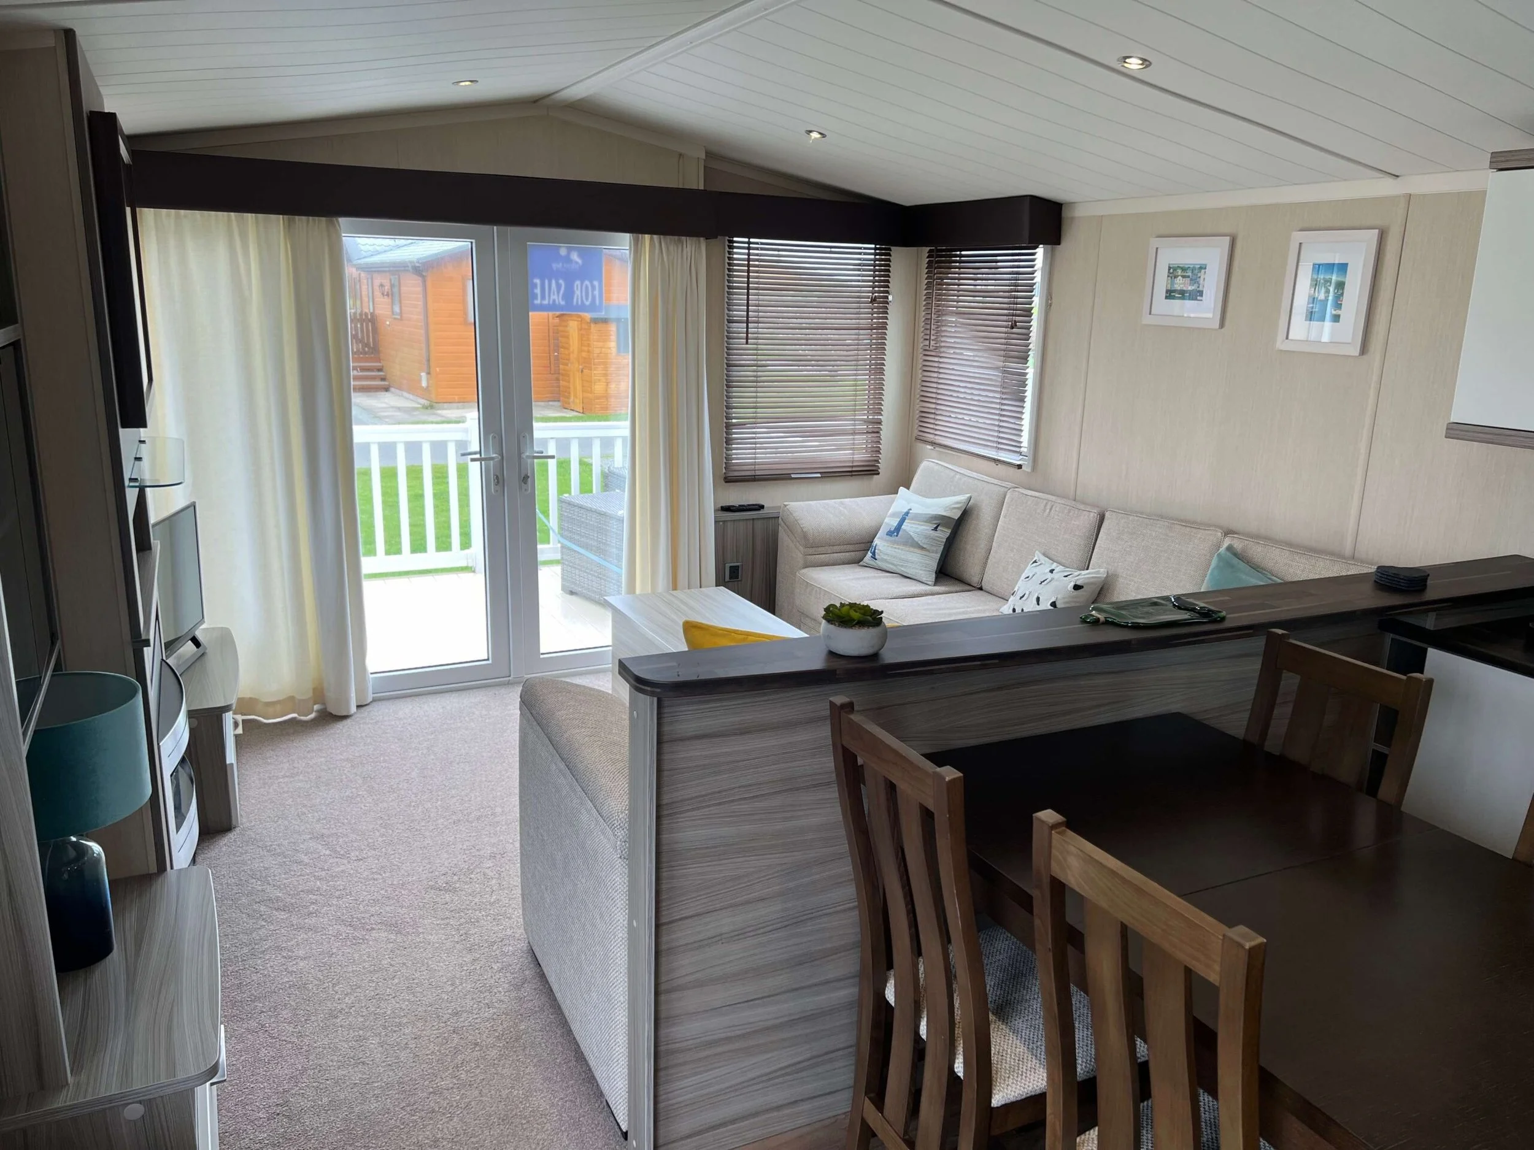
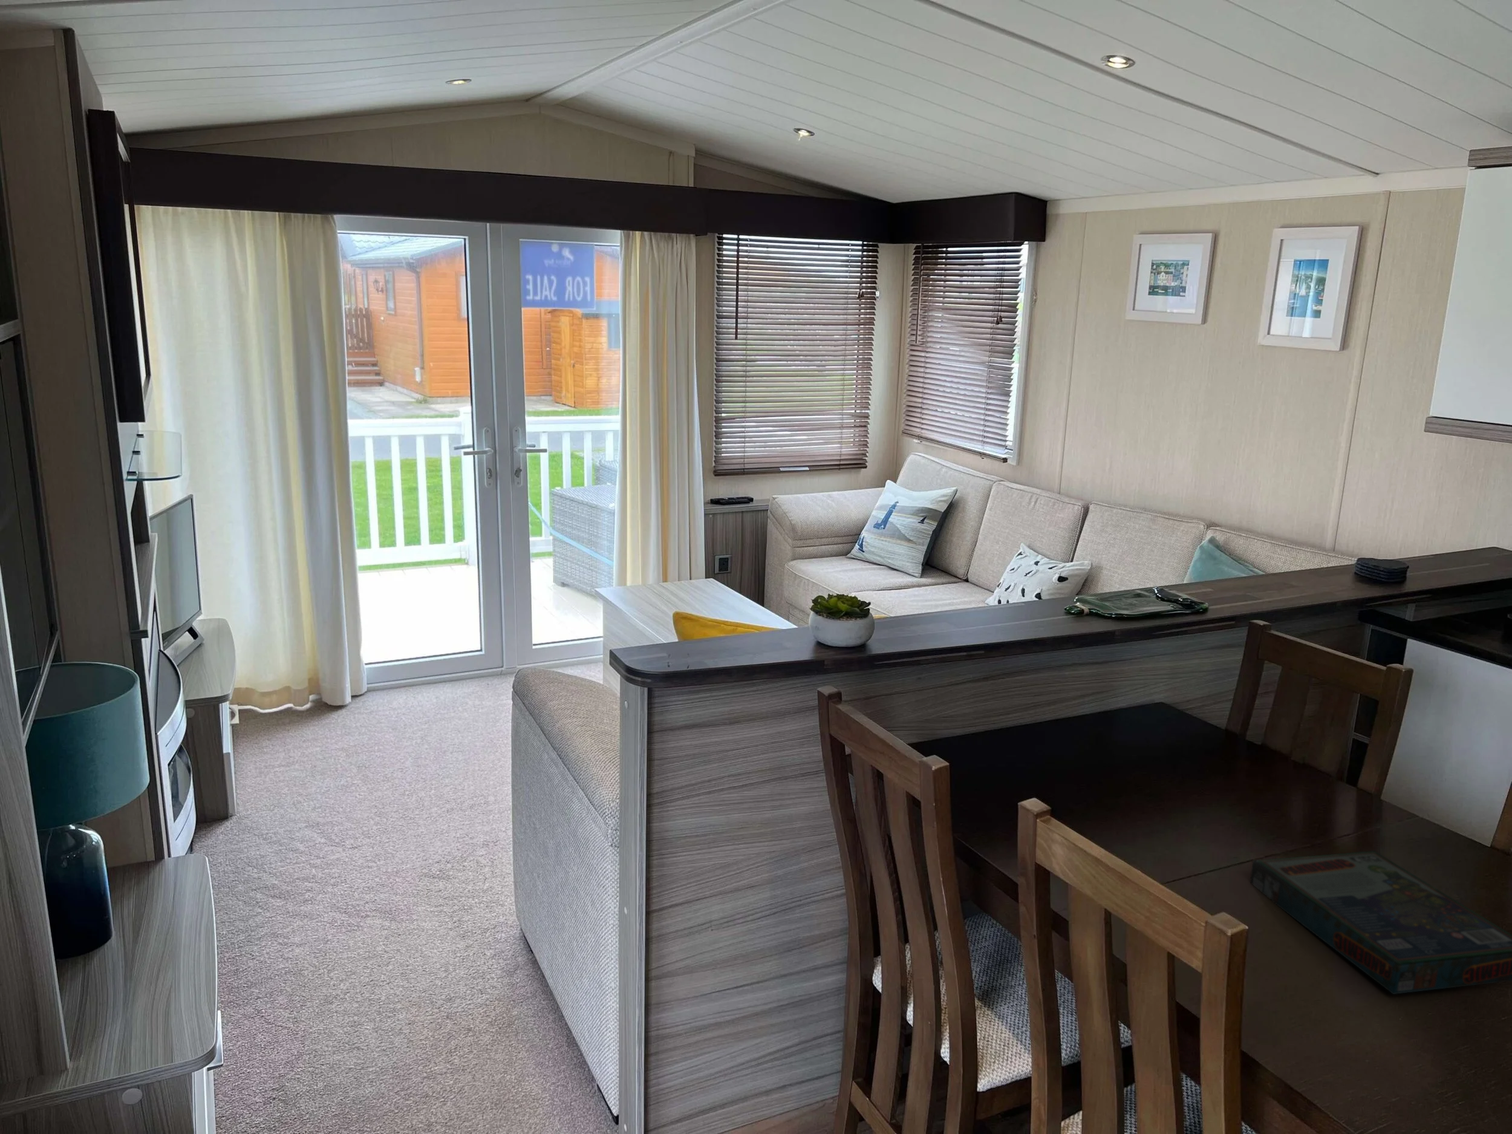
+ board game [1250,850,1512,995]
